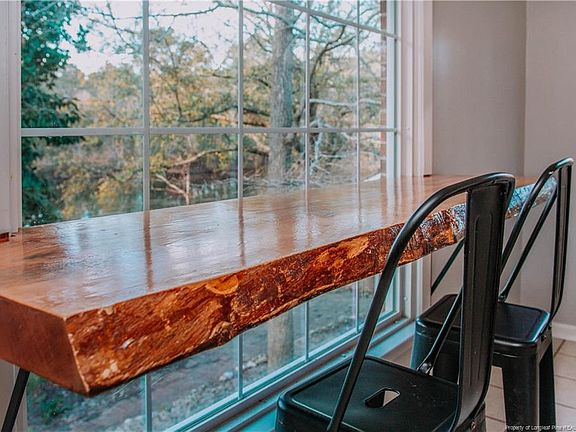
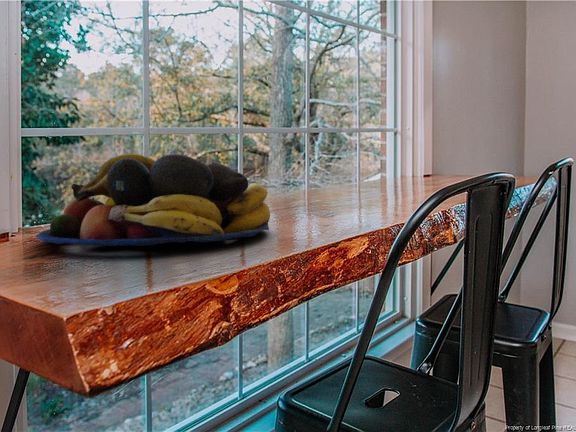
+ fruit bowl [35,153,271,247]
